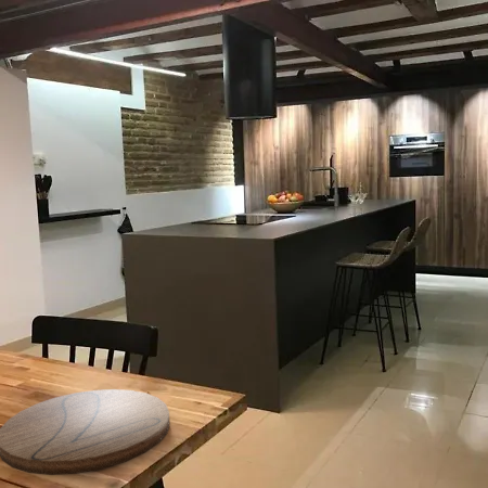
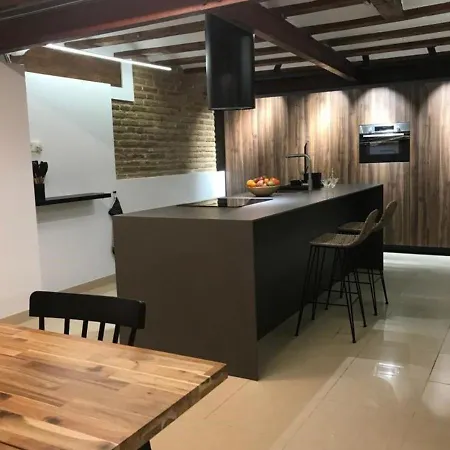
- cutting board [0,388,171,476]
